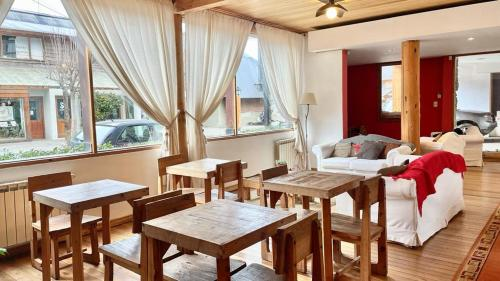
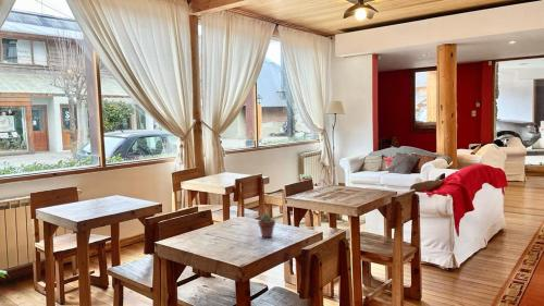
+ potted succulent [257,212,276,238]
